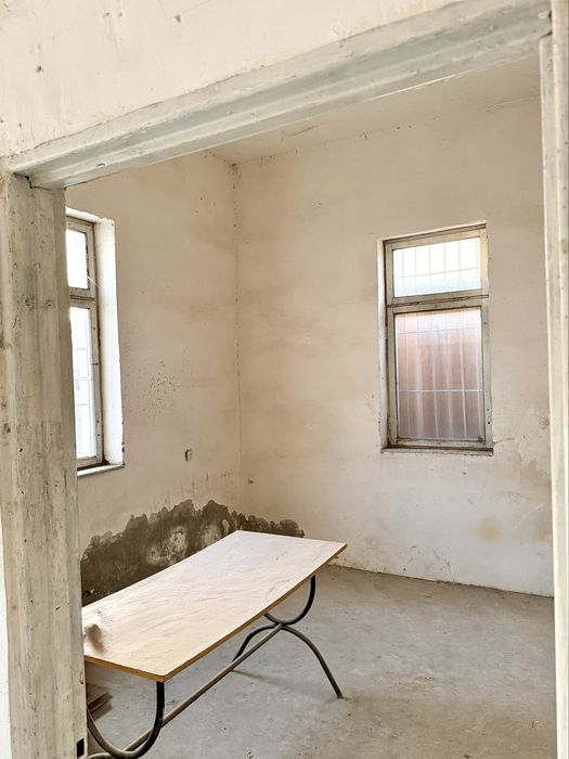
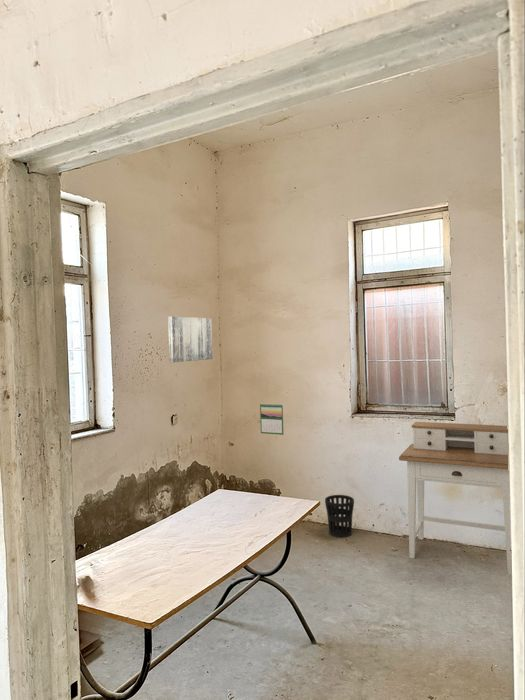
+ wall art [167,316,214,363]
+ calendar [259,402,285,436]
+ wastebasket [324,494,355,539]
+ desk [398,421,511,575]
